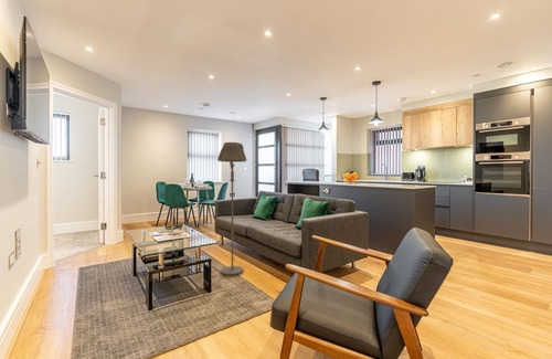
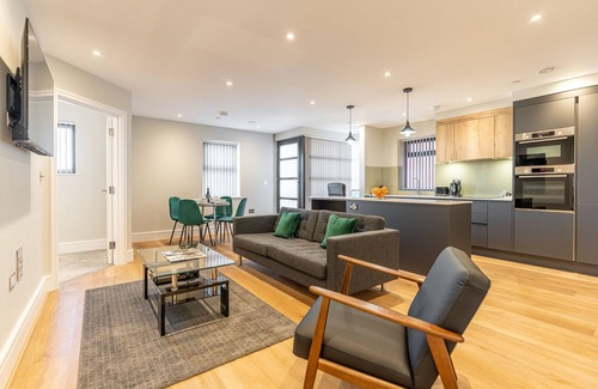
- floor lamp [216,141,247,276]
